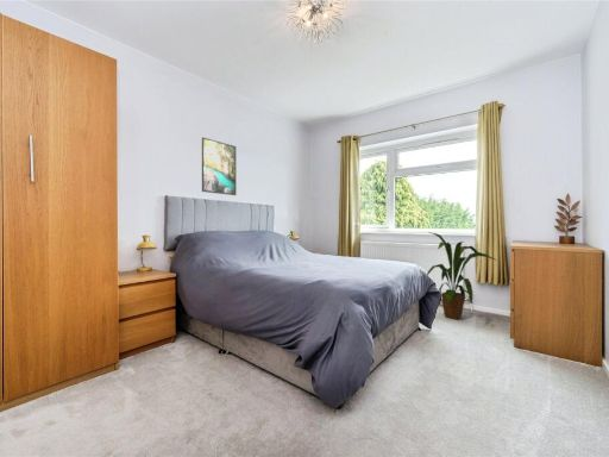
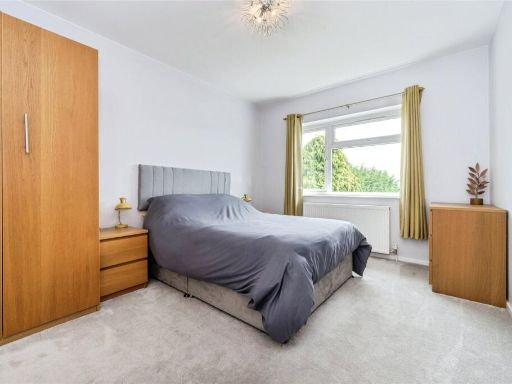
- house plant [426,231,497,320]
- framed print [201,137,238,196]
